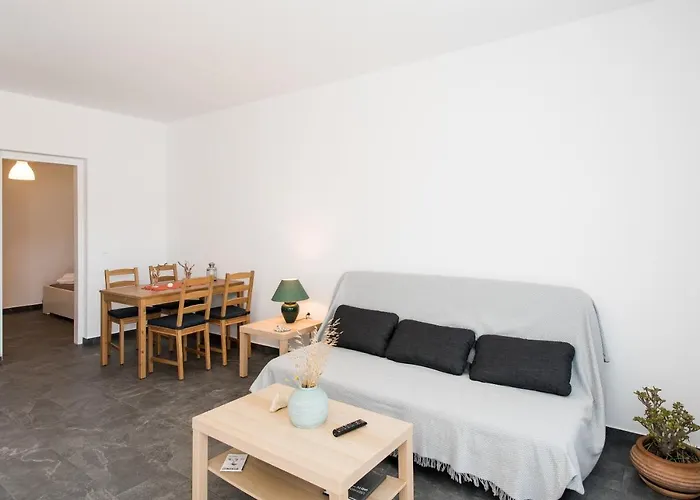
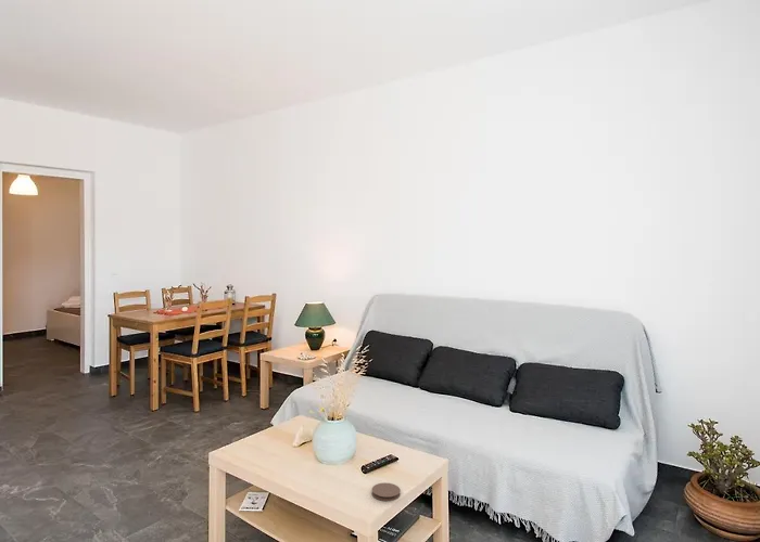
+ coaster [371,481,402,502]
